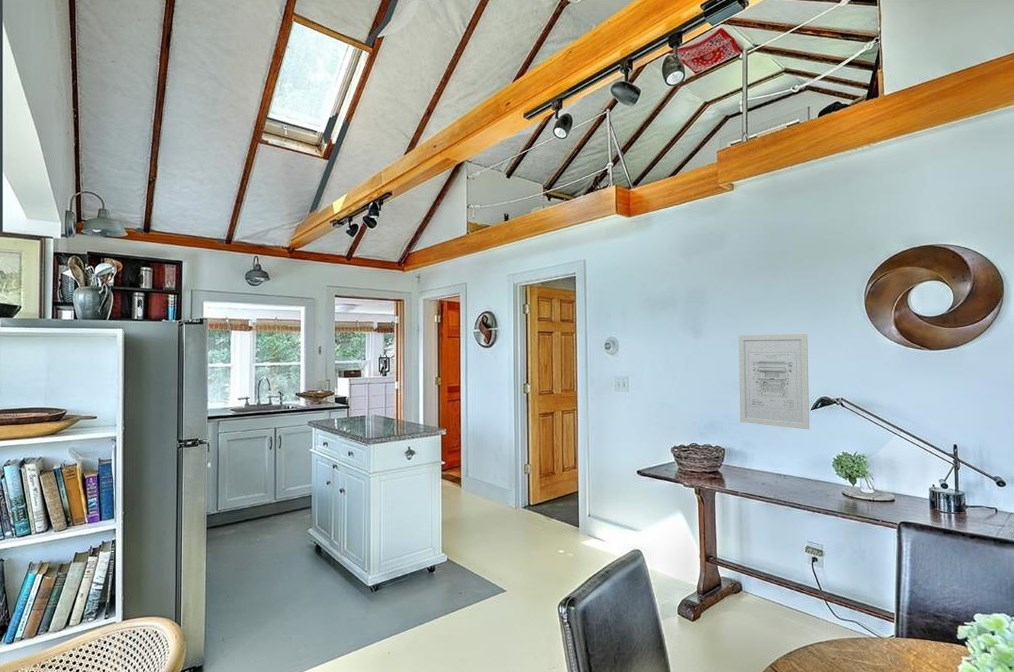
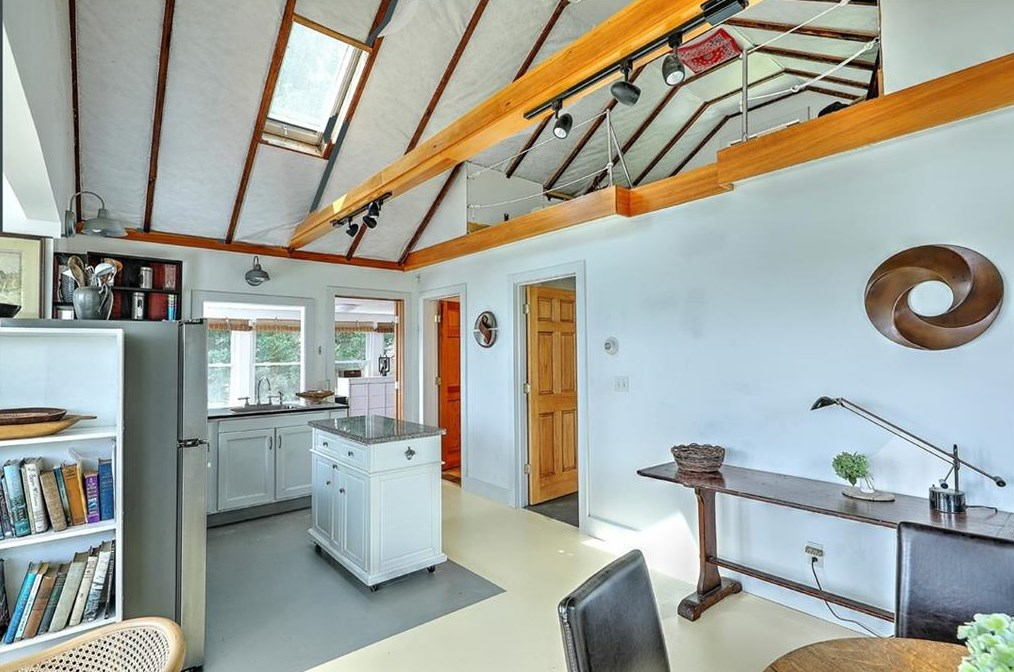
- wall art [738,333,810,430]
